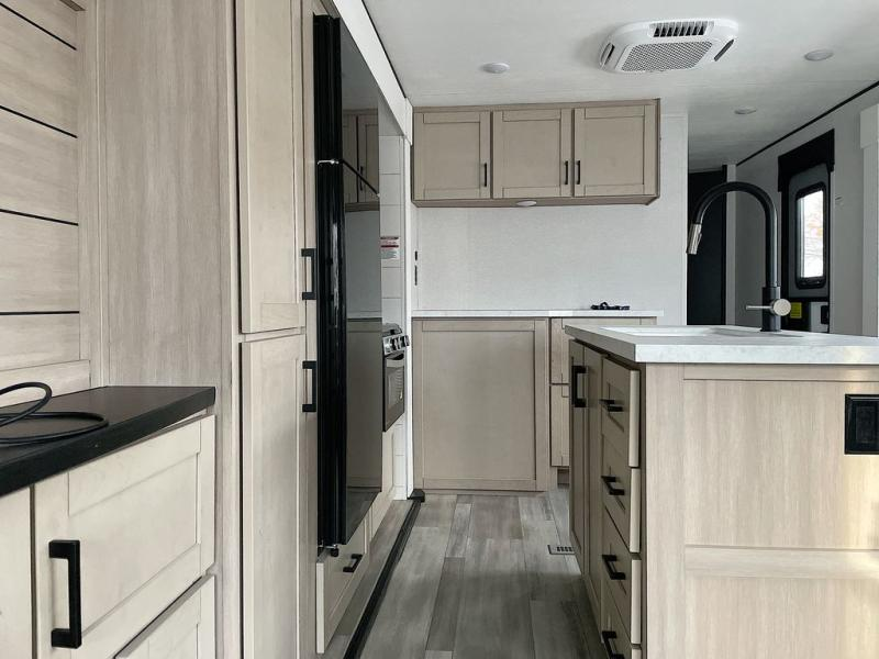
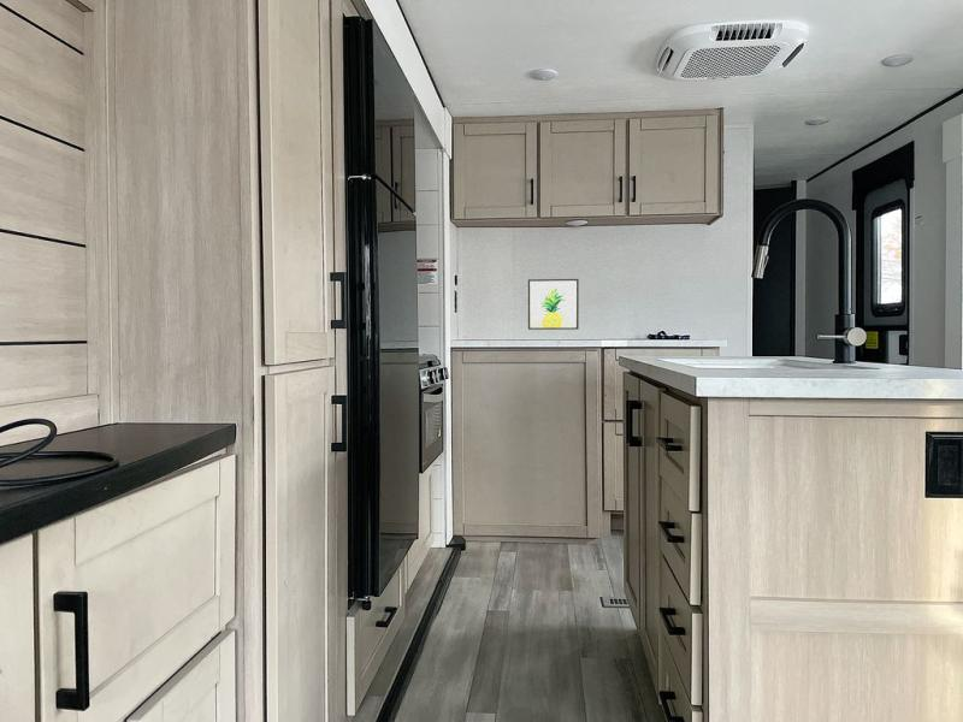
+ wall art [527,278,580,331]
